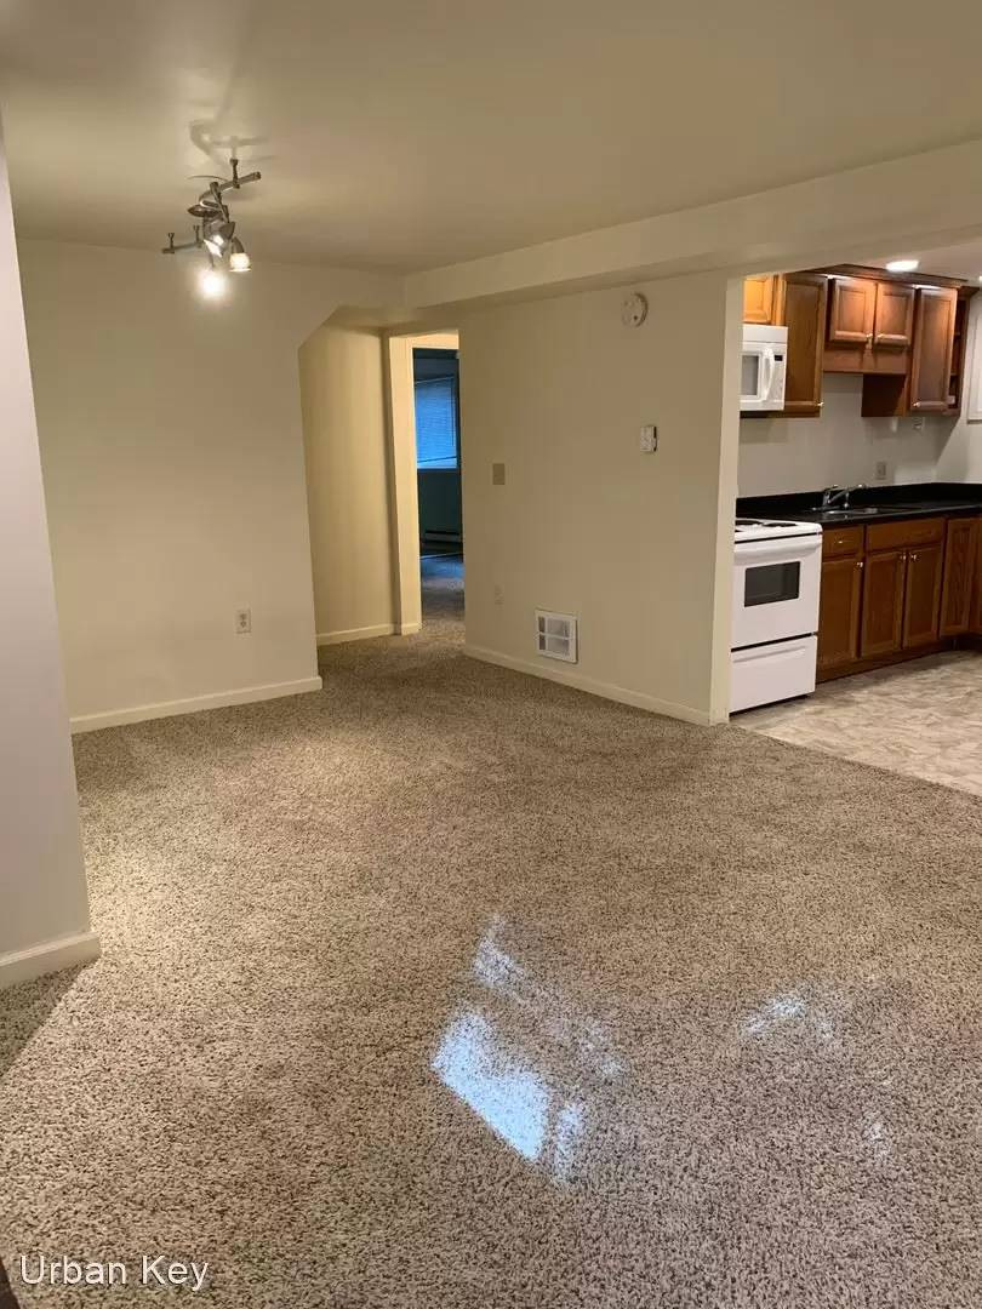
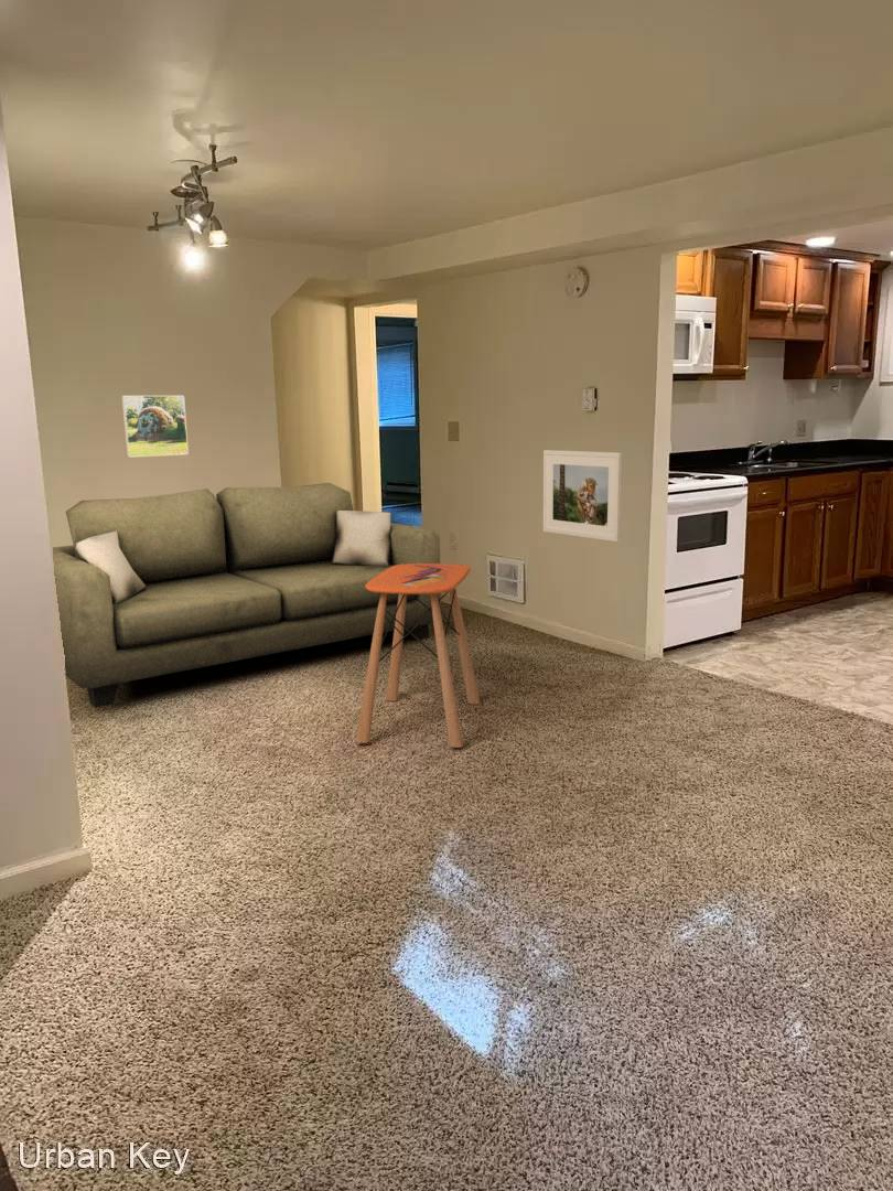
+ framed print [120,395,190,459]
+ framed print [542,449,623,543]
+ side table [355,562,481,749]
+ sofa [52,482,442,709]
